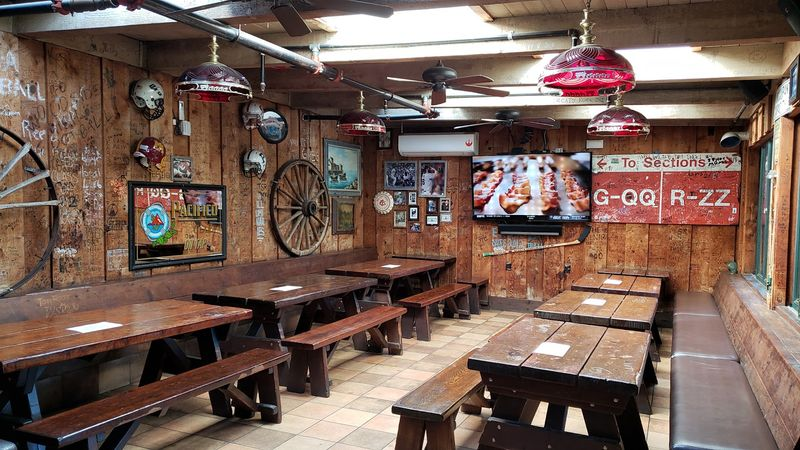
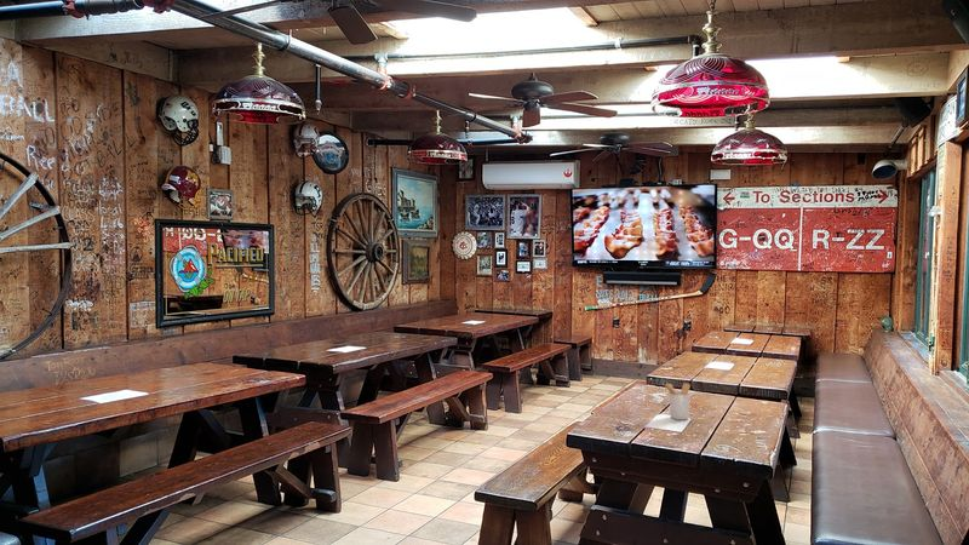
+ utensil holder [661,382,692,420]
